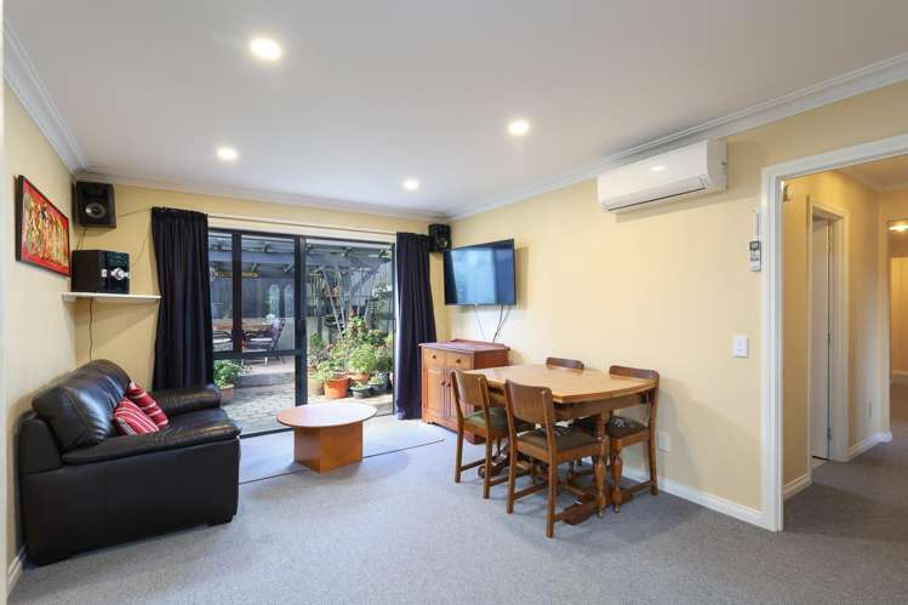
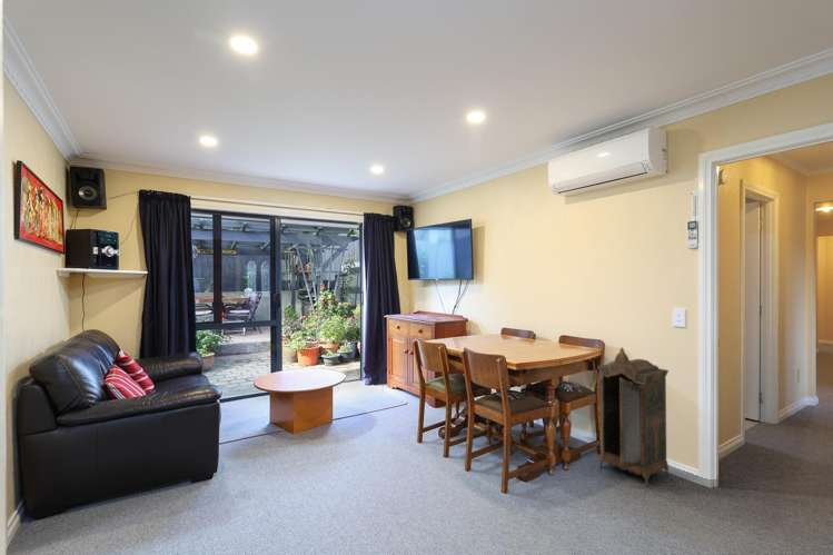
+ cabinet [596,346,671,487]
